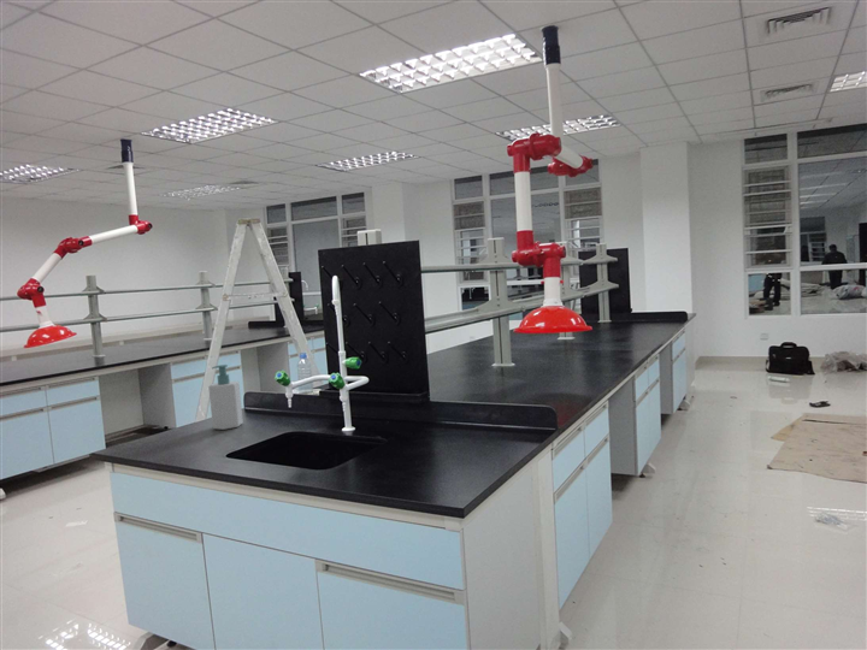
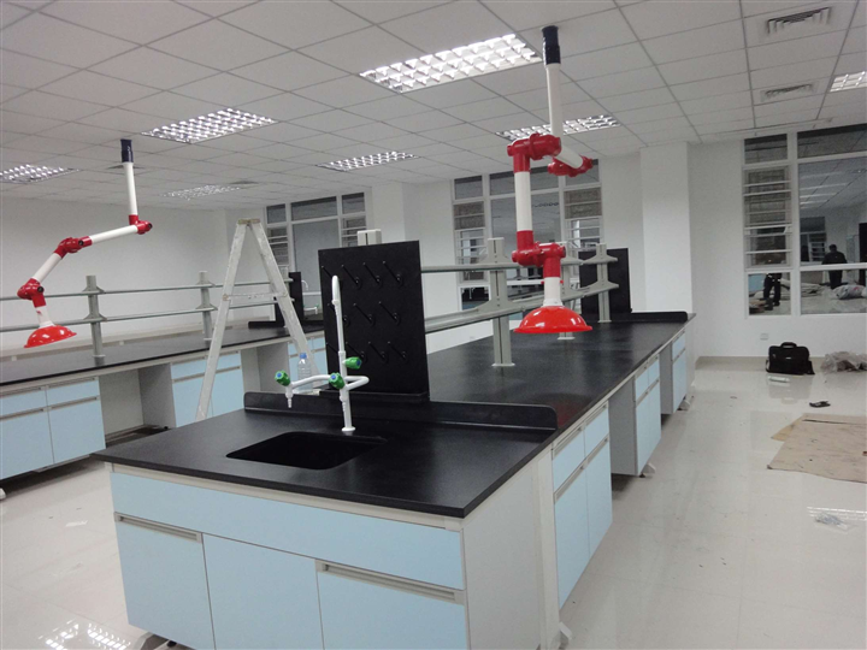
- soap bottle [207,364,244,431]
